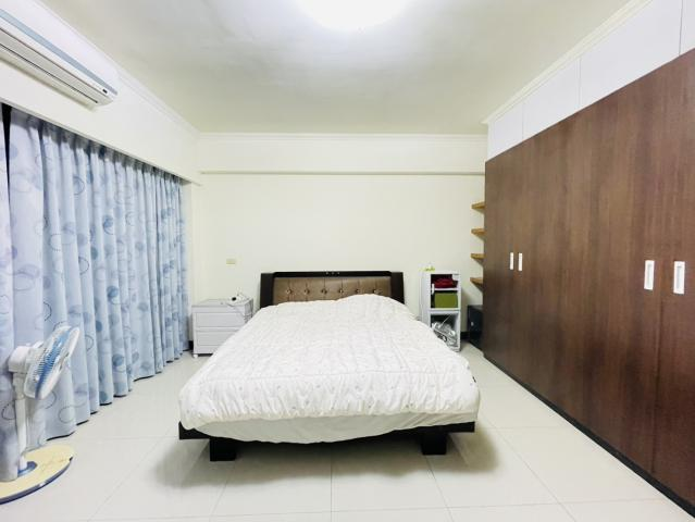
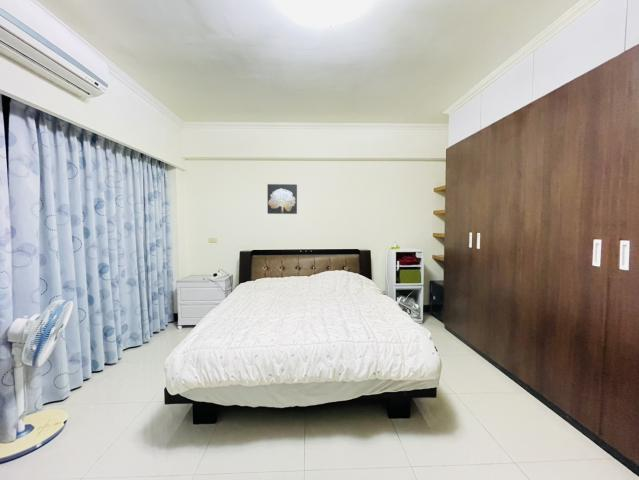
+ wall art [267,183,298,215]
